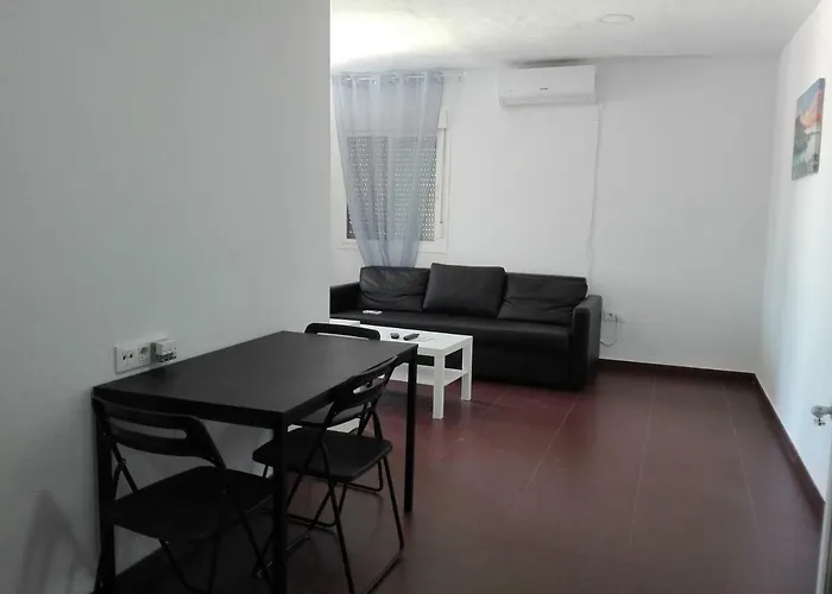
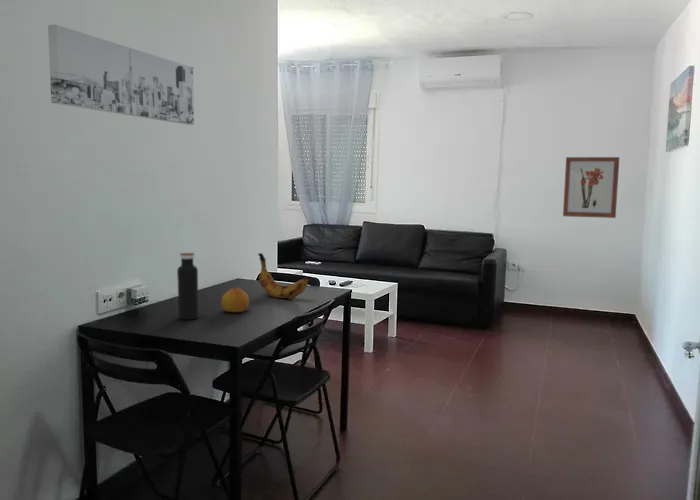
+ wall art [562,156,621,219]
+ fruit [220,287,250,313]
+ banana [257,252,310,299]
+ water bottle [176,252,199,321]
+ wall art [47,23,195,126]
